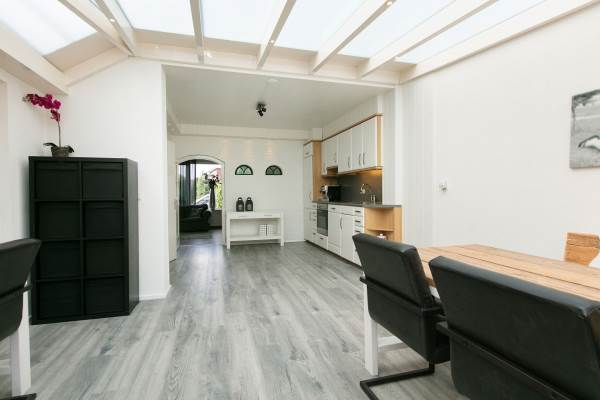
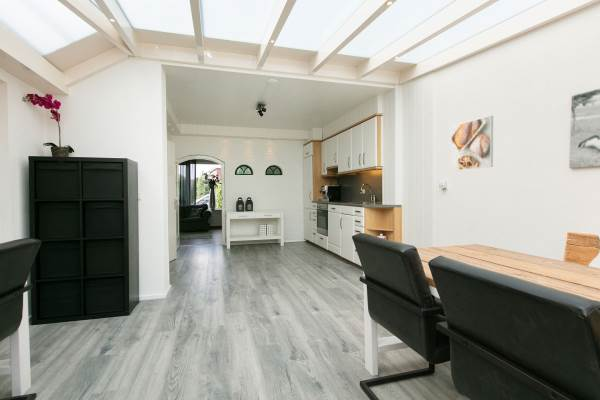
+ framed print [450,115,494,172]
